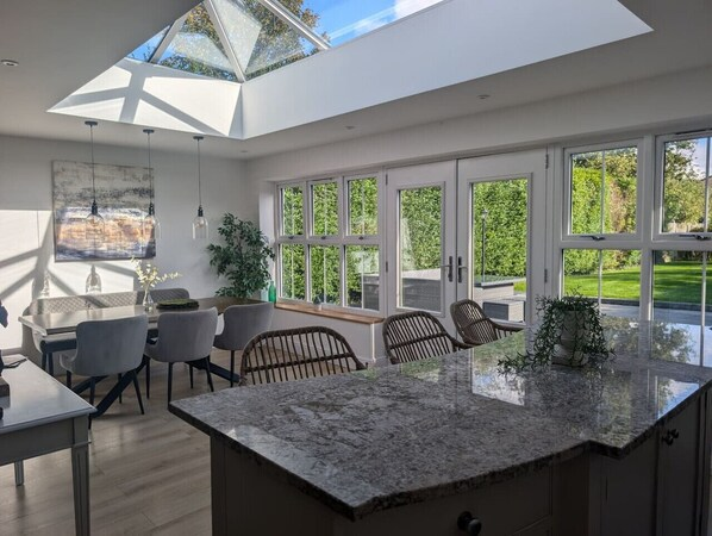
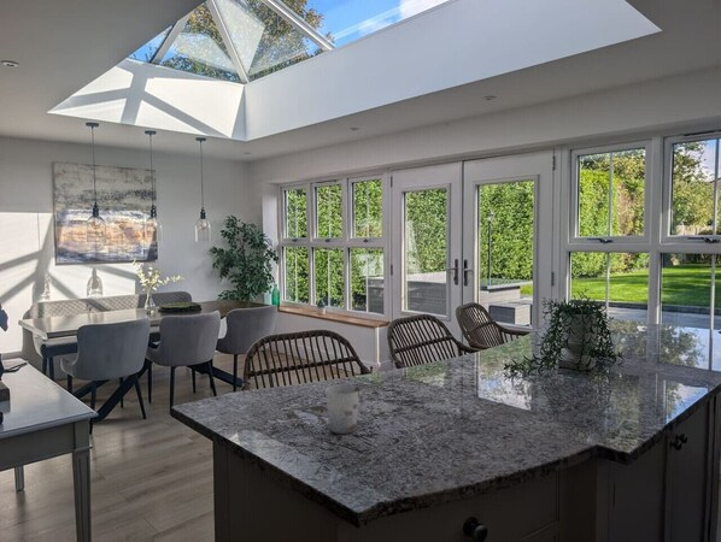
+ cup [324,384,367,435]
